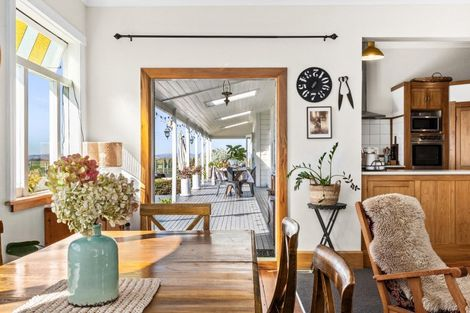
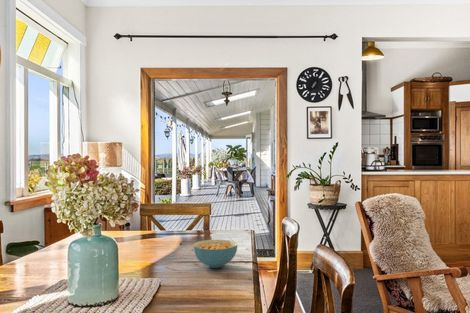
+ cereal bowl [193,239,238,269]
